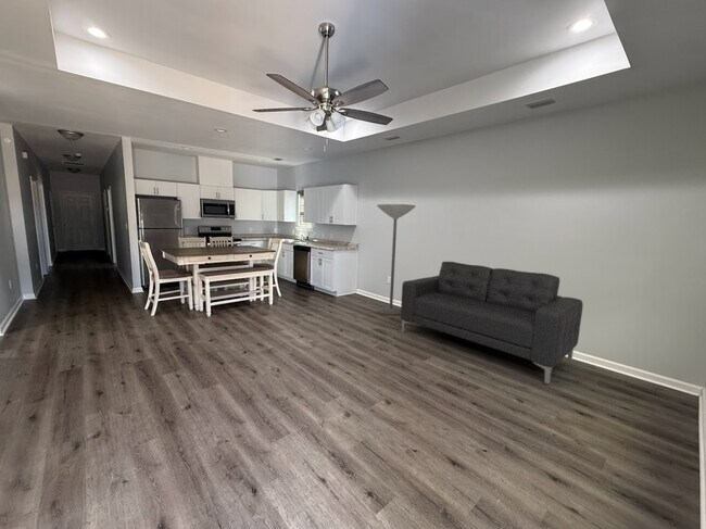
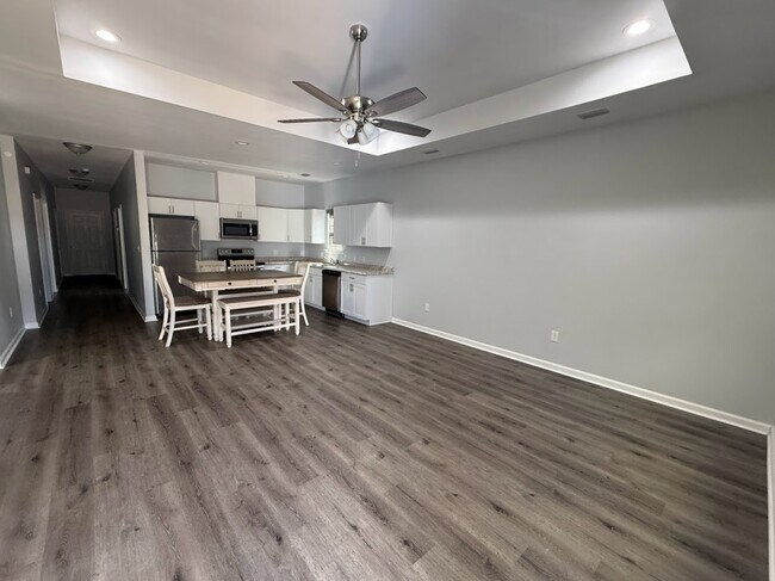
- sofa [400,261,584,385]
- floor lamp [376,203,417,316]
